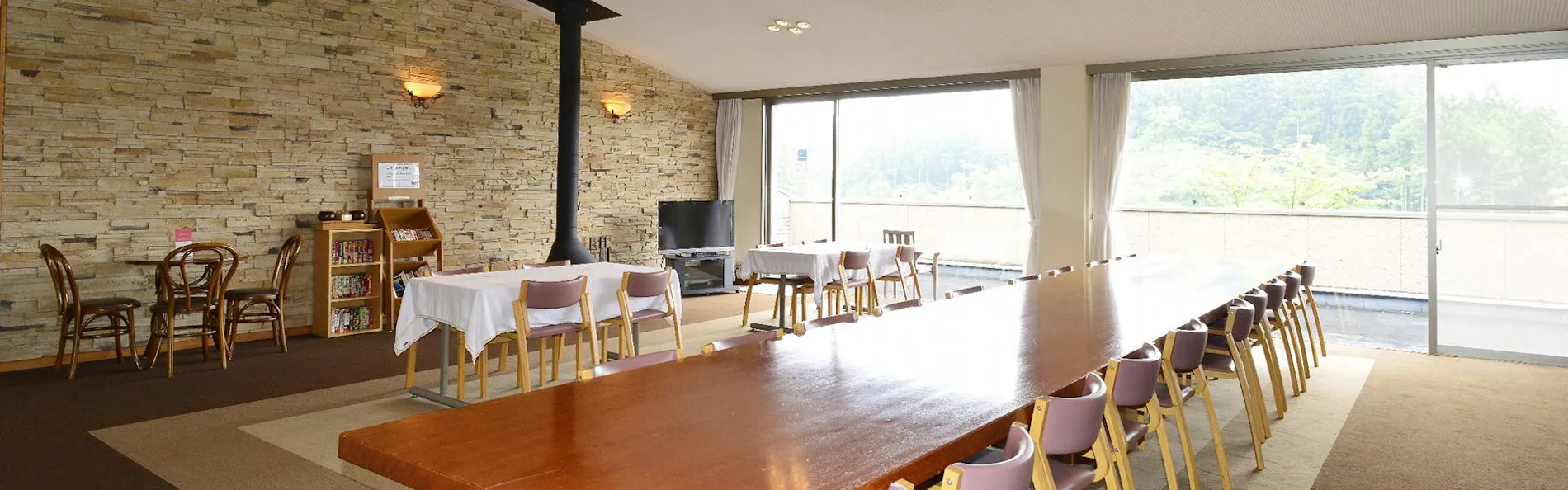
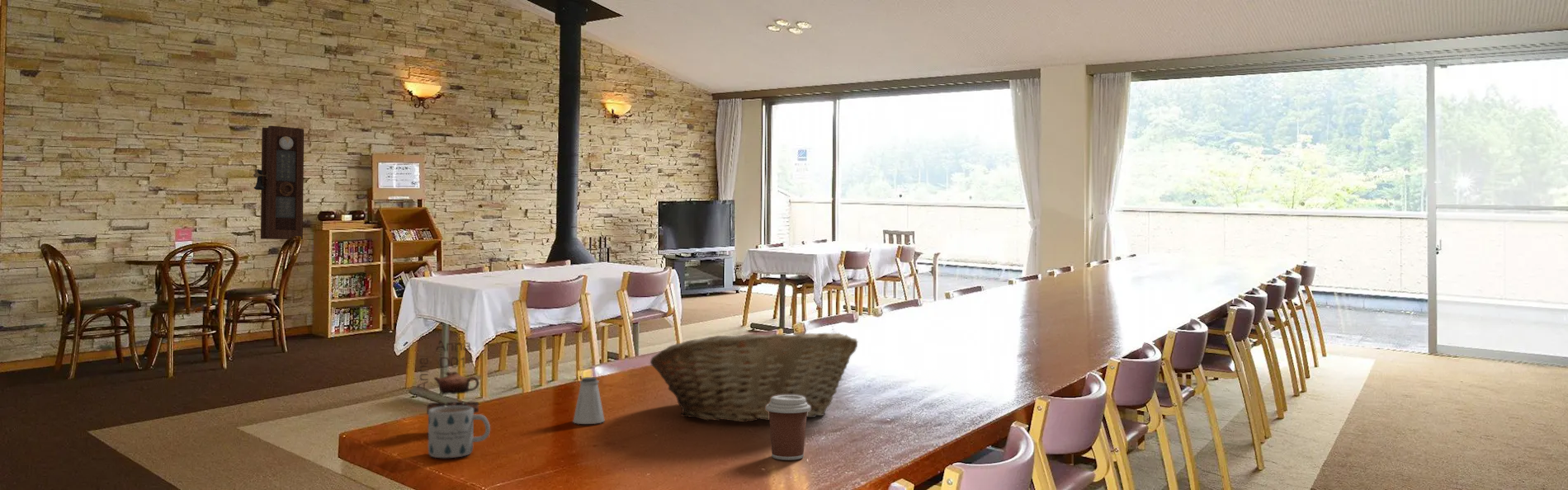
+ fruit basket [649,332,858,423]
+ mug [427,405,491,459]
+ saltshaker [572,376,605,425]
+ coffee cup [766,395,810,461]
+ pendulum clock [253,125,305,240]
+ teapot [416,339,480,416]
